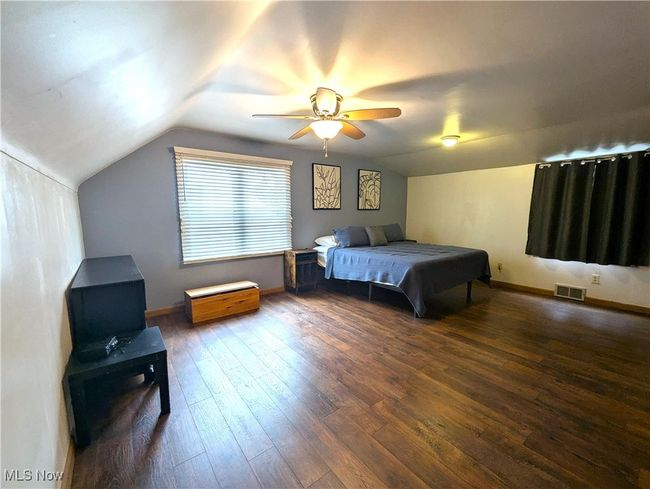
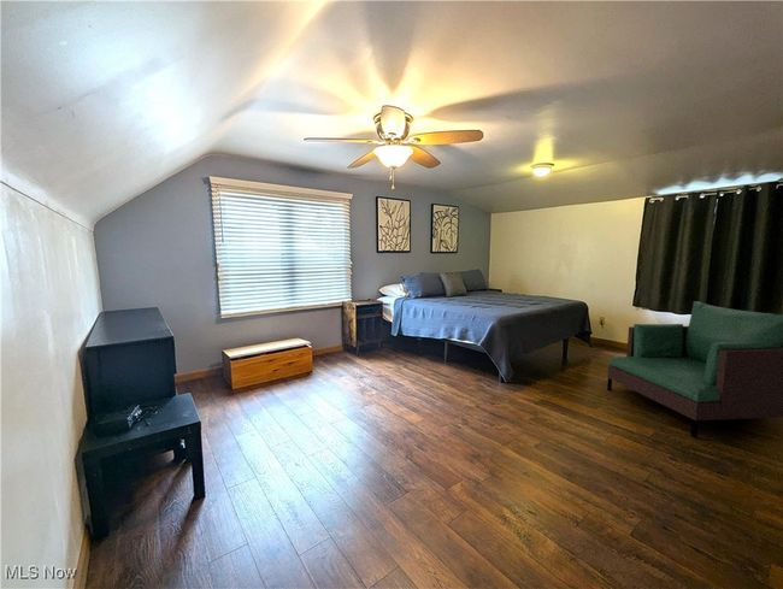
+ armchair [606,300,783,438]
